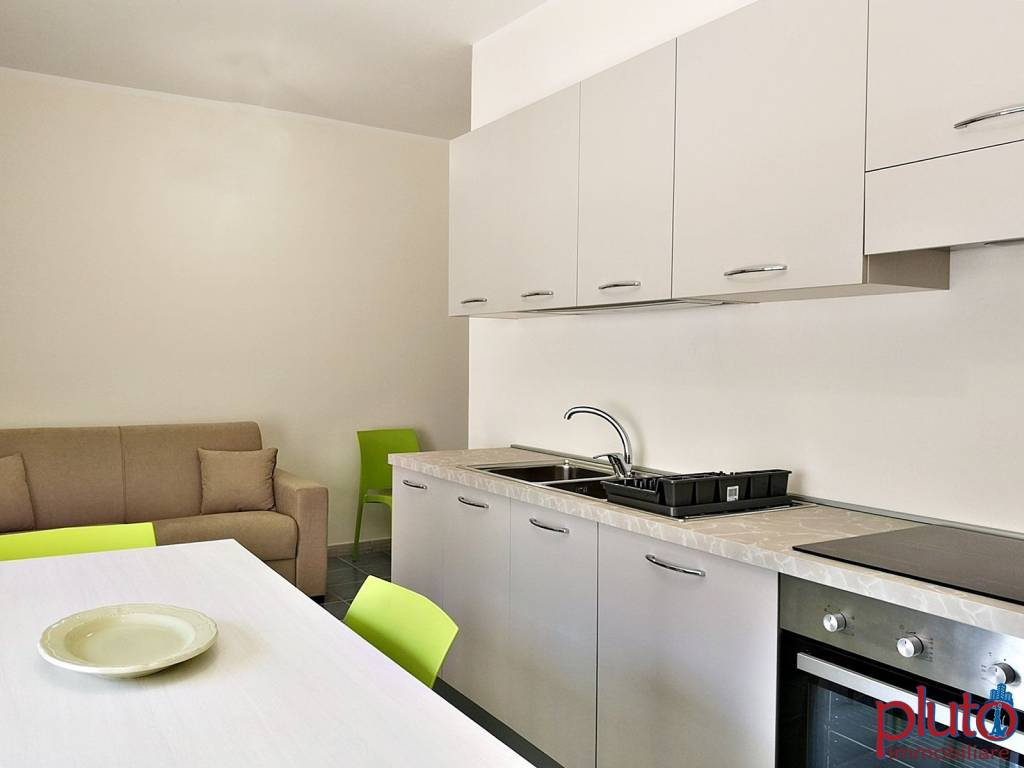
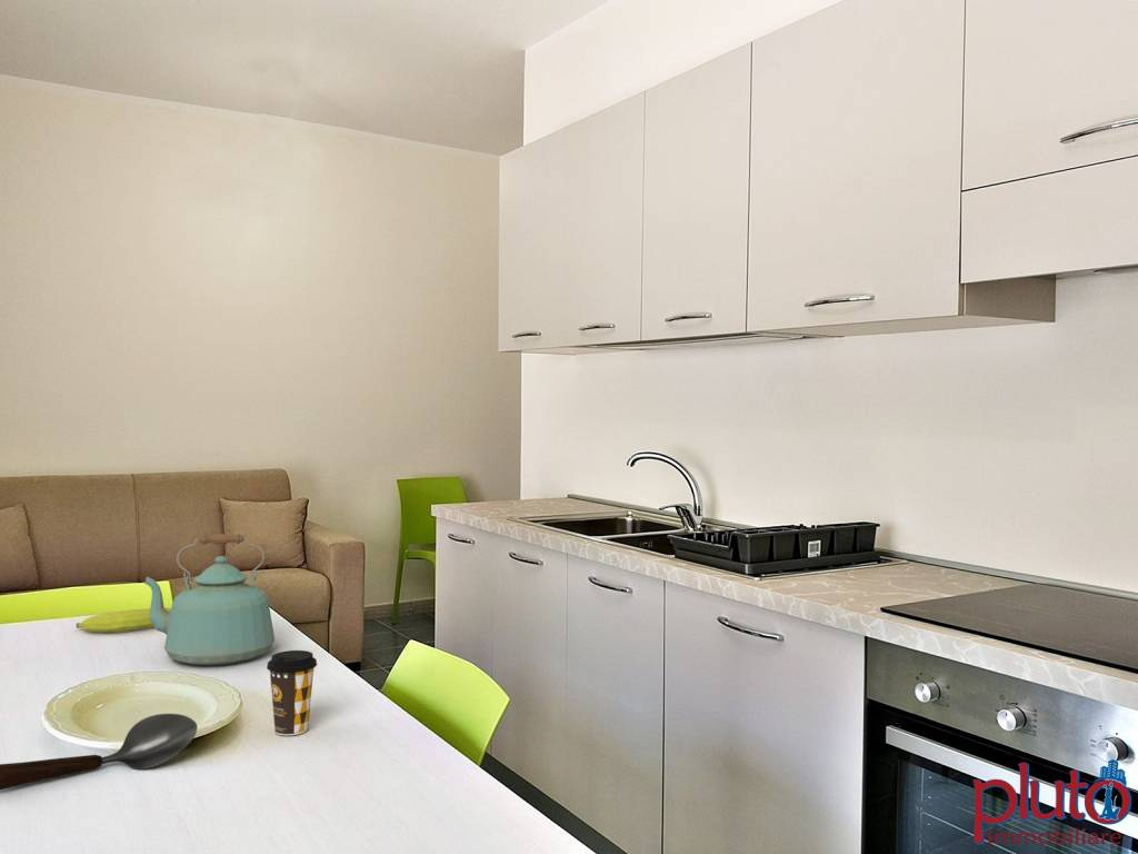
+ spoon [0,713,199,791]
+ coffee cup [266,649,318,736]
+ kettle [141,533,276,666]
+ fruit [74,607,171,634]
